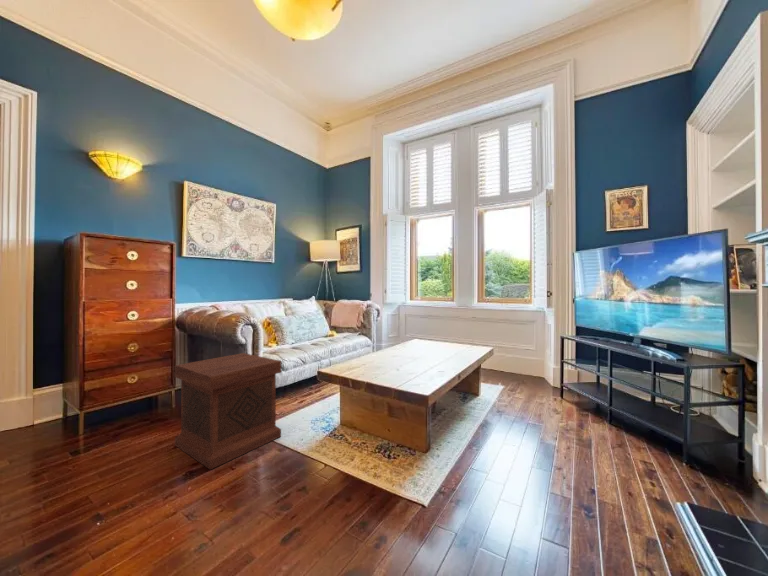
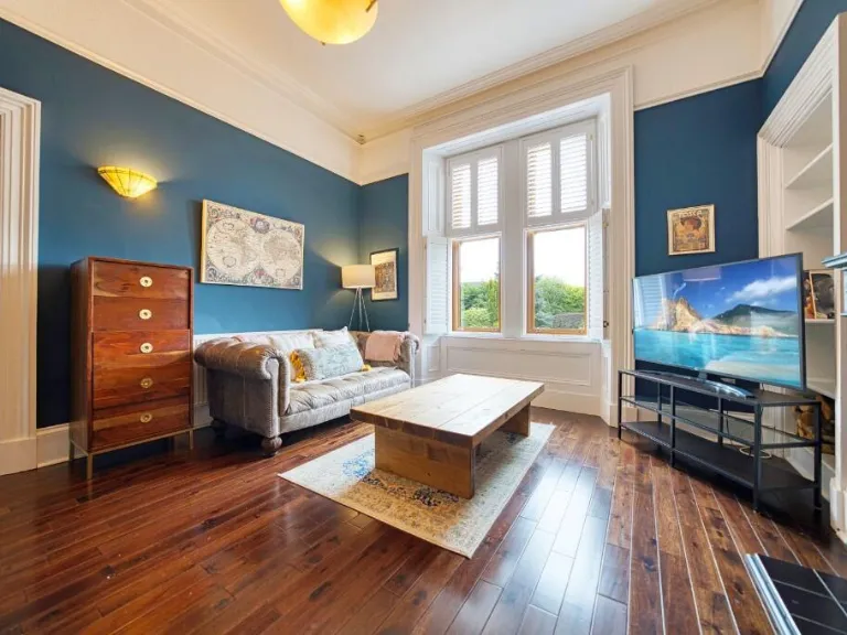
- side table [174,352,282,471]
